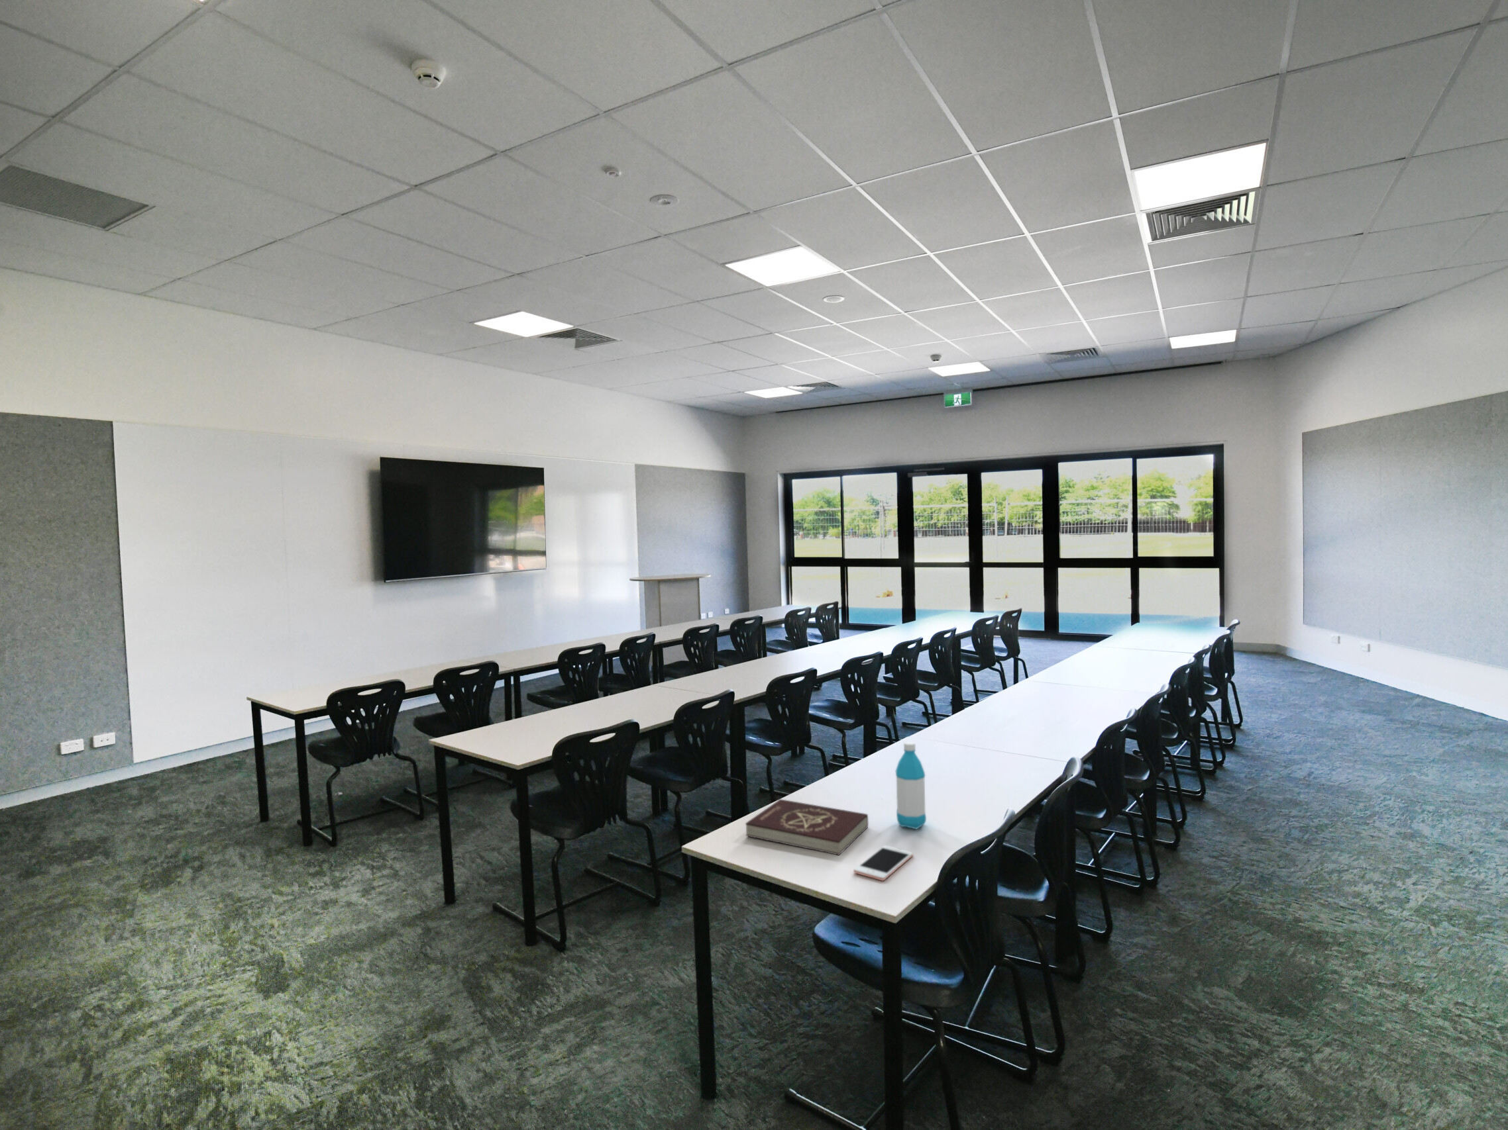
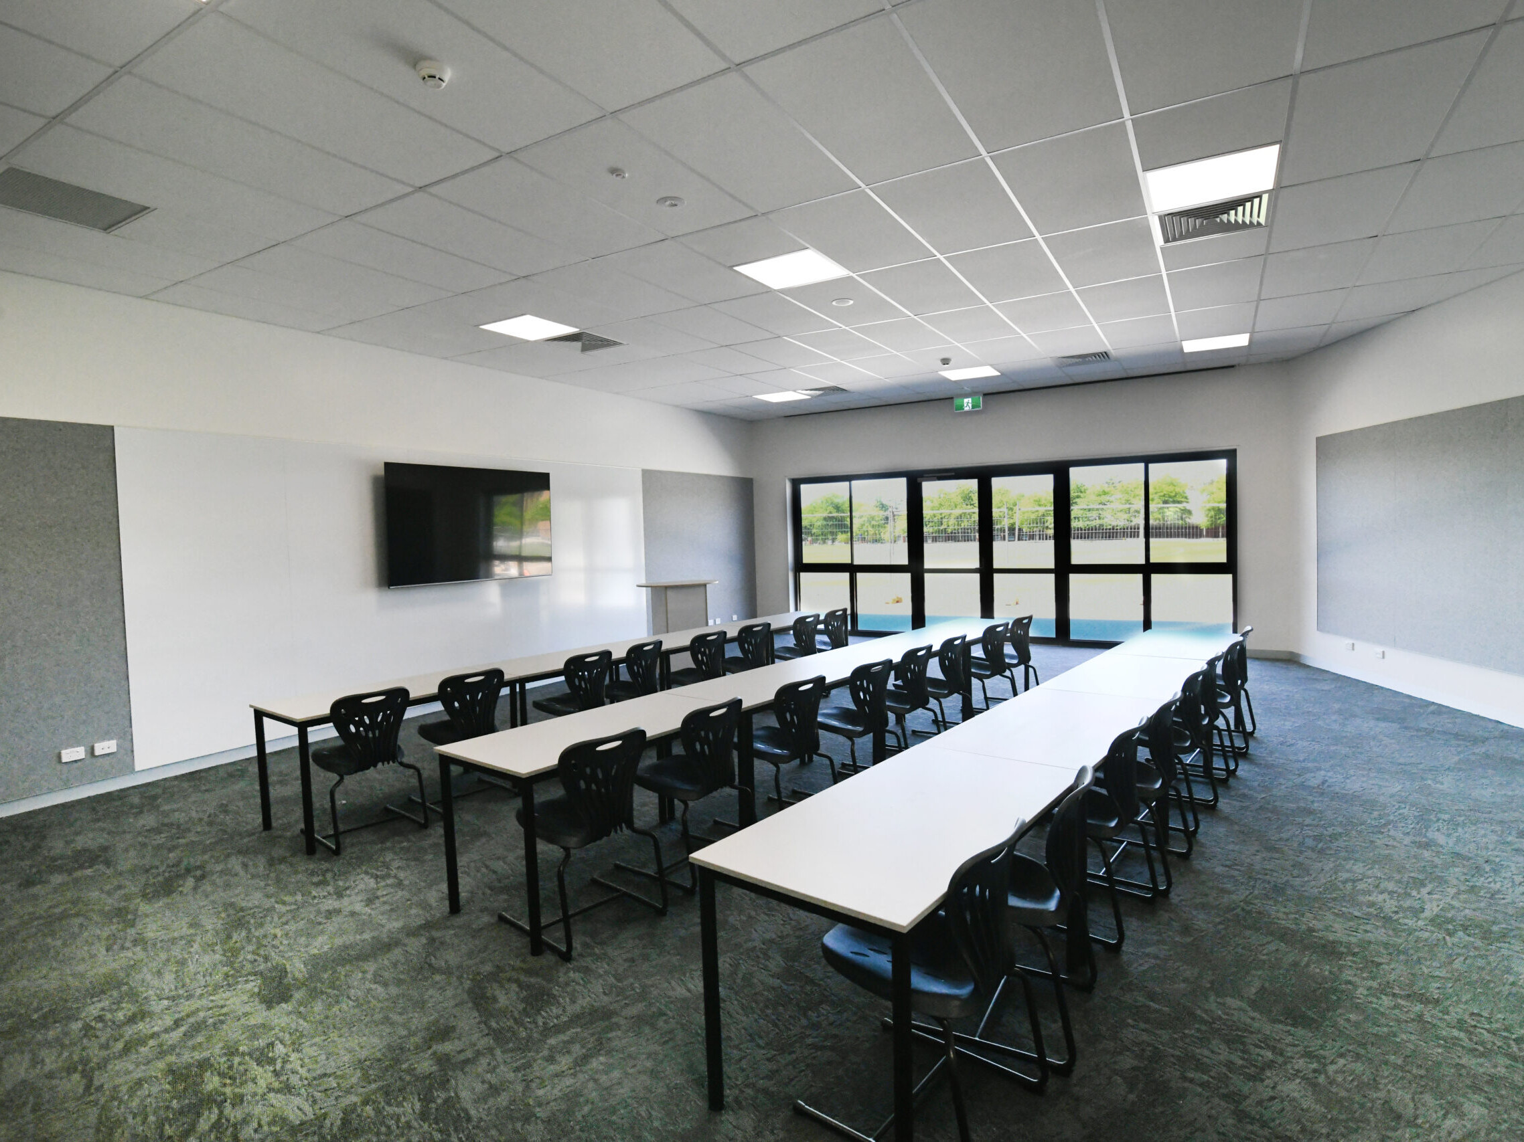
- water bottle [895,741,927,830]
- cell phone [853,845,913,881]
- book [745,799,869,856]
